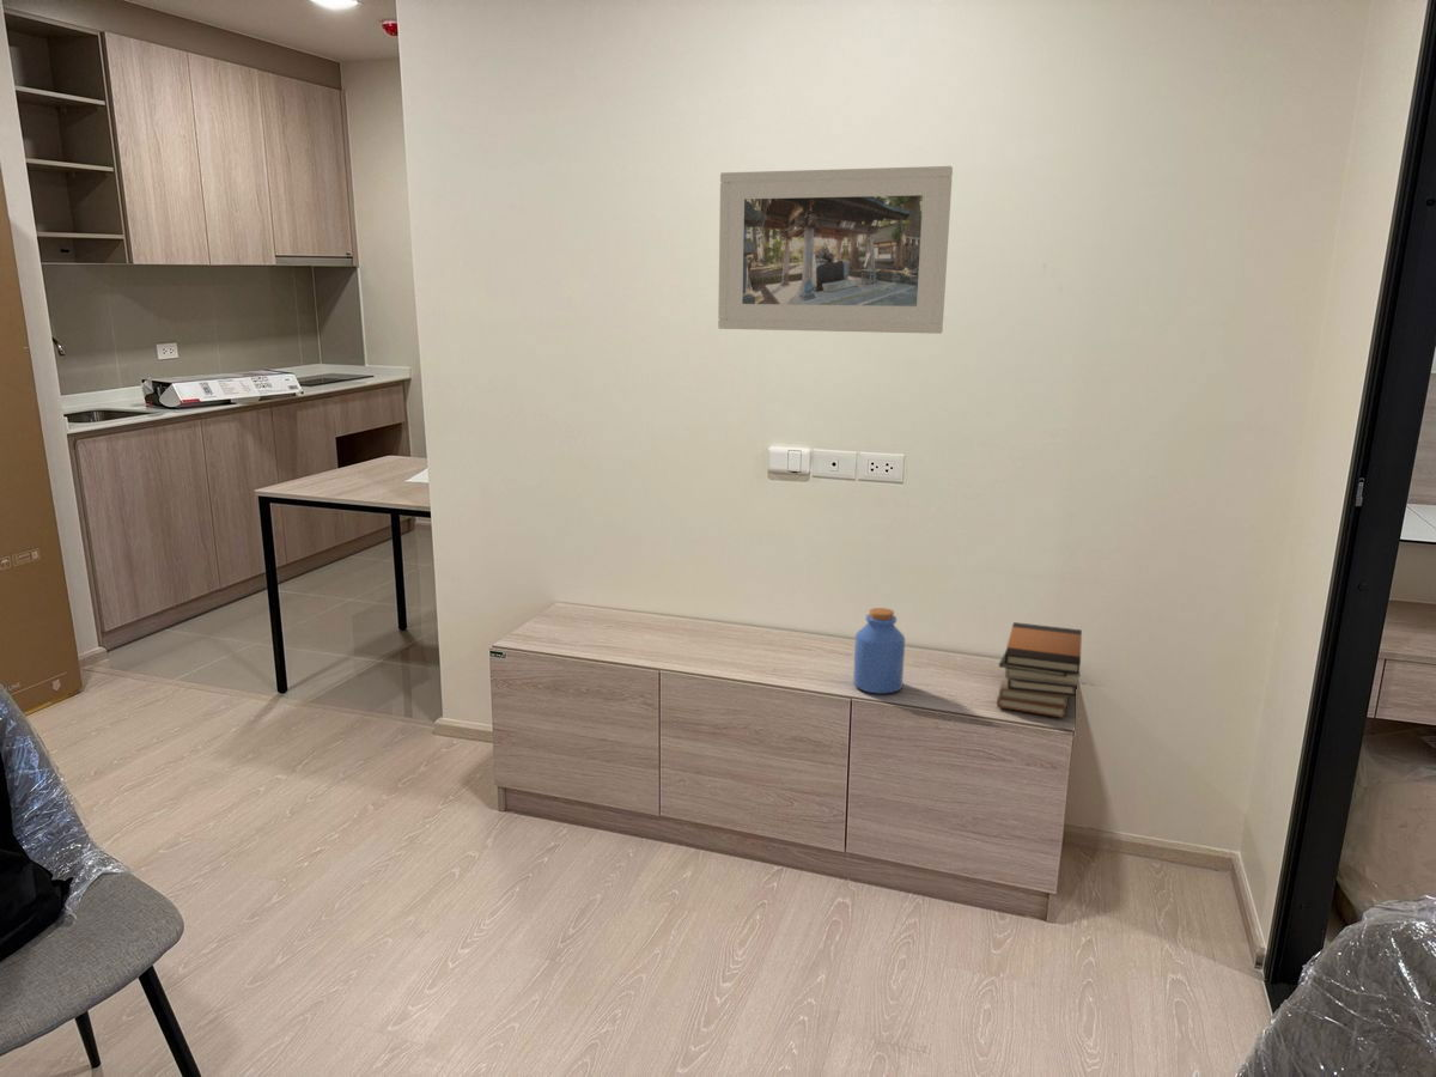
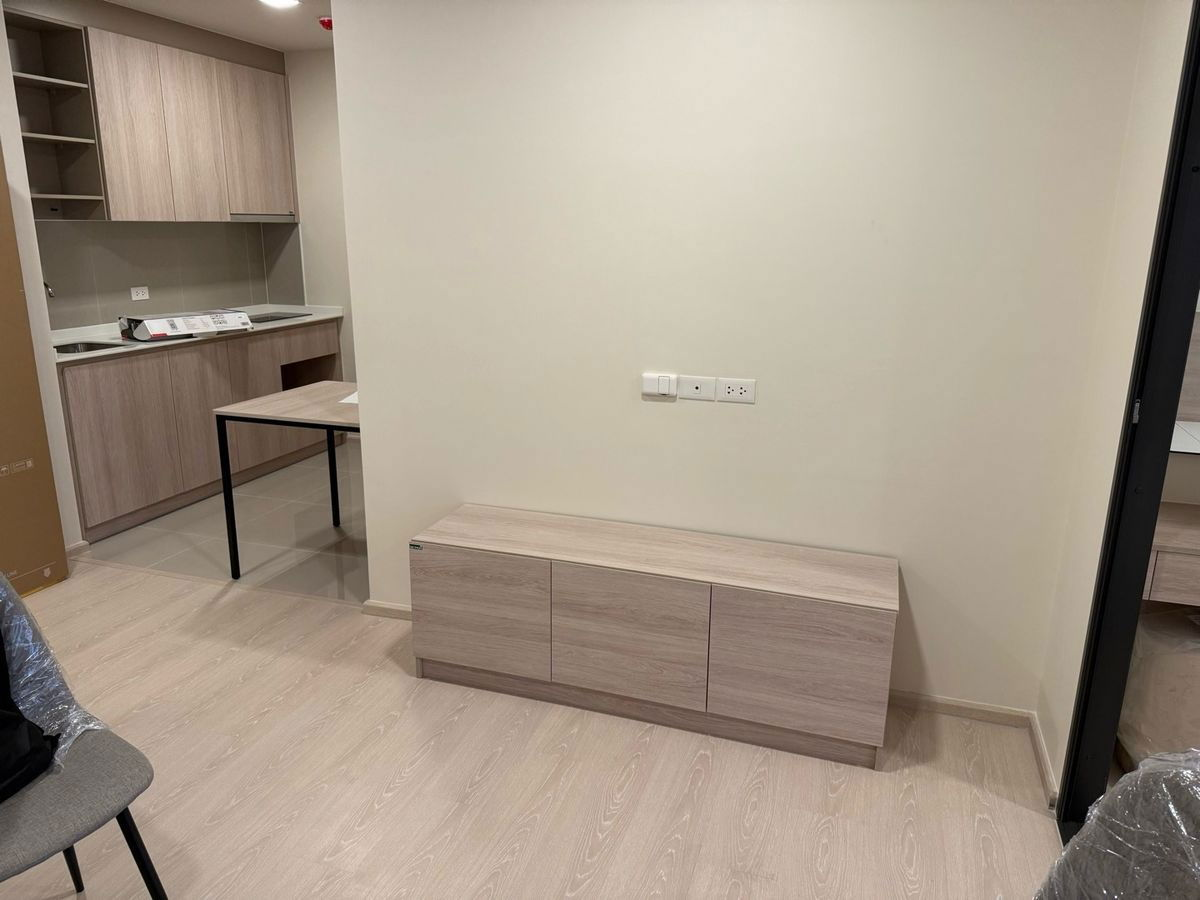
- book stack [996,621,1083,719]
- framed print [717,165,954,335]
- jar [852,607,906,694]
